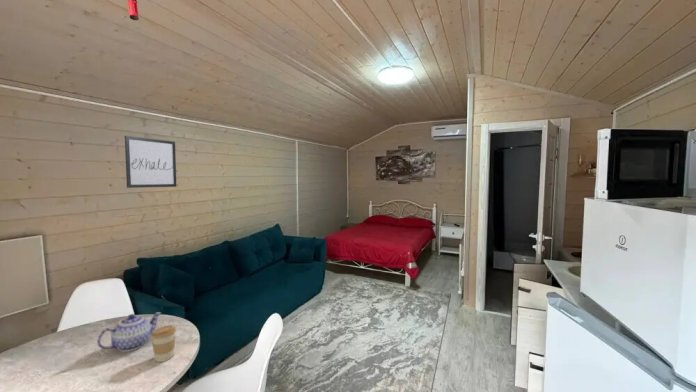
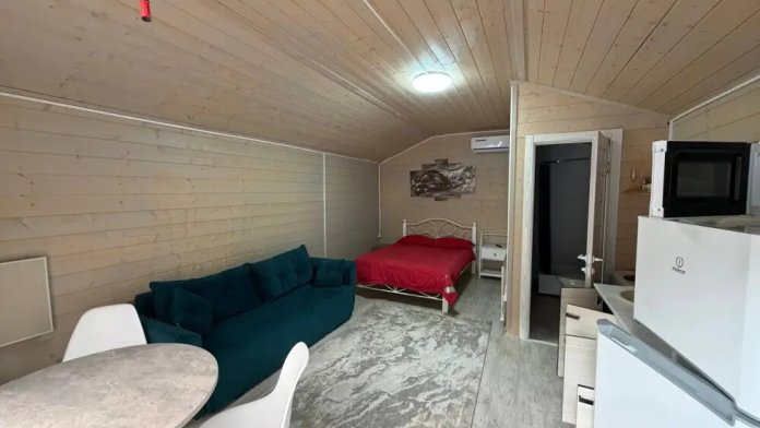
- teapot [96,312,162,353]
- coffee cup [150,324,177,363]
- wall art [124,135,177,189]
